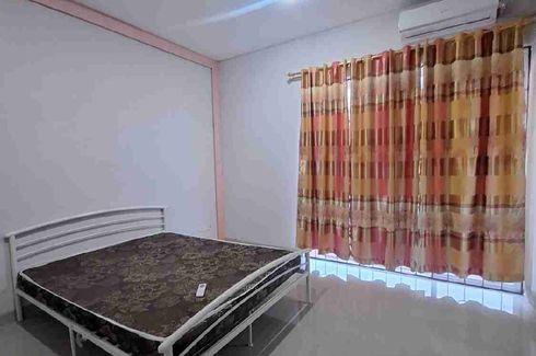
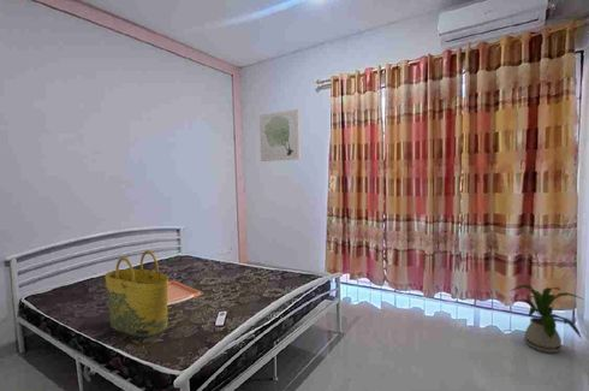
+ house plant [508,284,584,354]
+ serving tray [167,279,202,307]
+ wall art [258,108,302,162]
+ tote bag [105,249,169,338]
